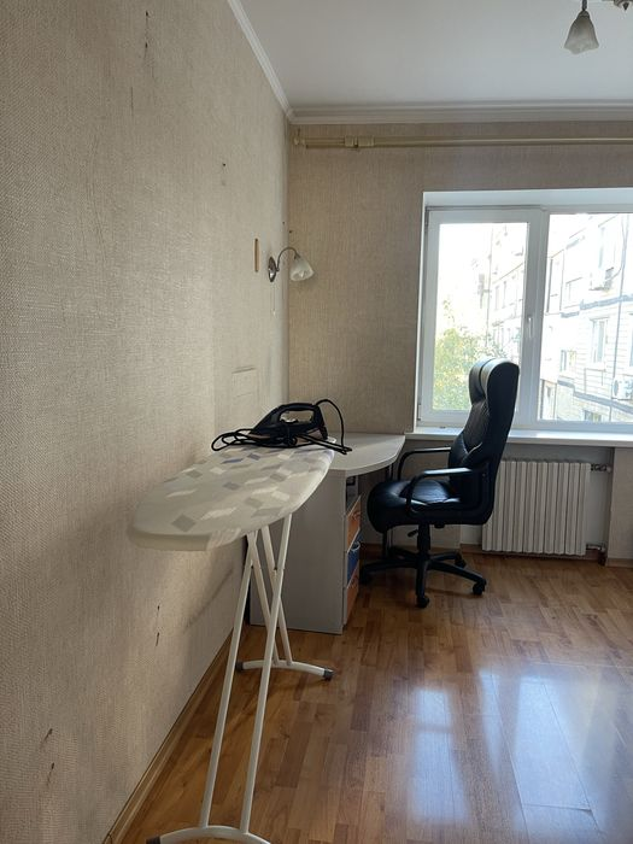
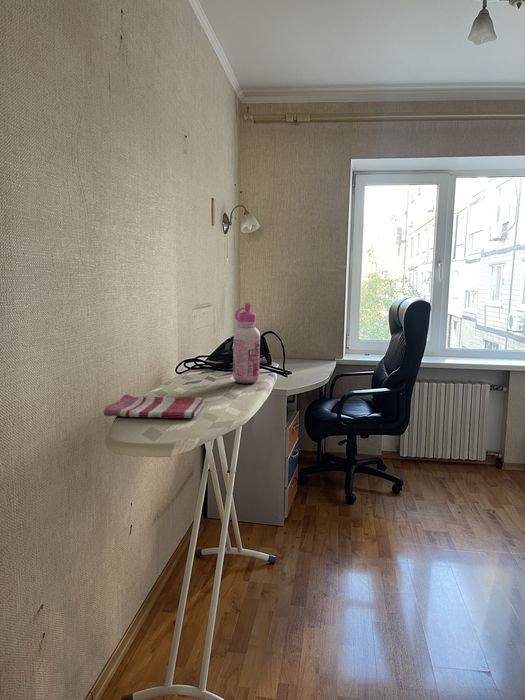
+ dish towel [103,393,205,419]
+ glue bottle [232,301,261,384]
